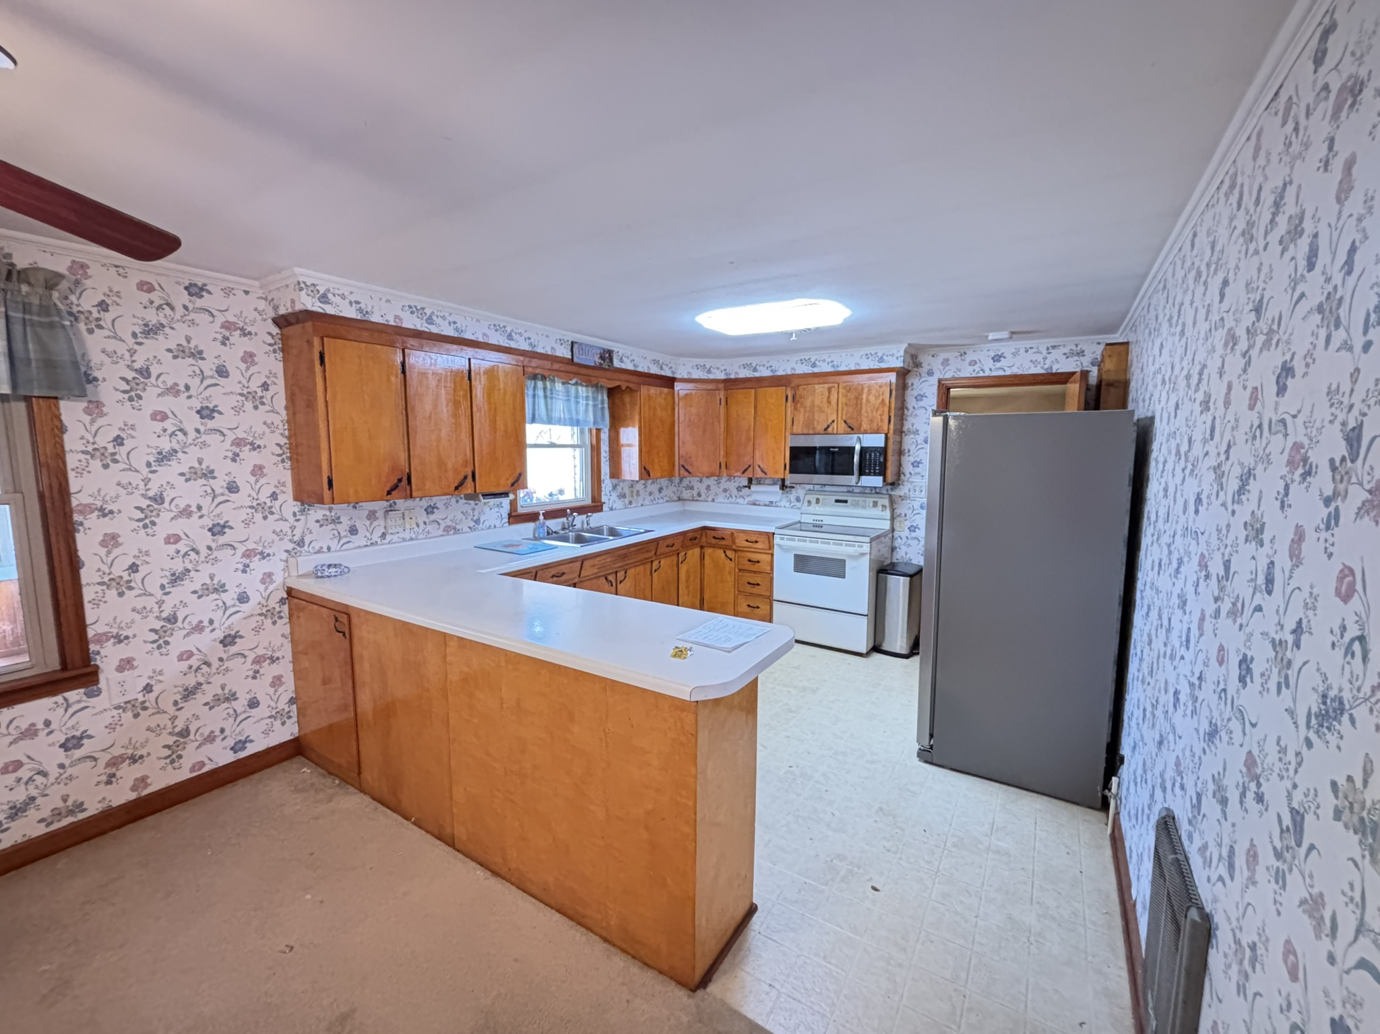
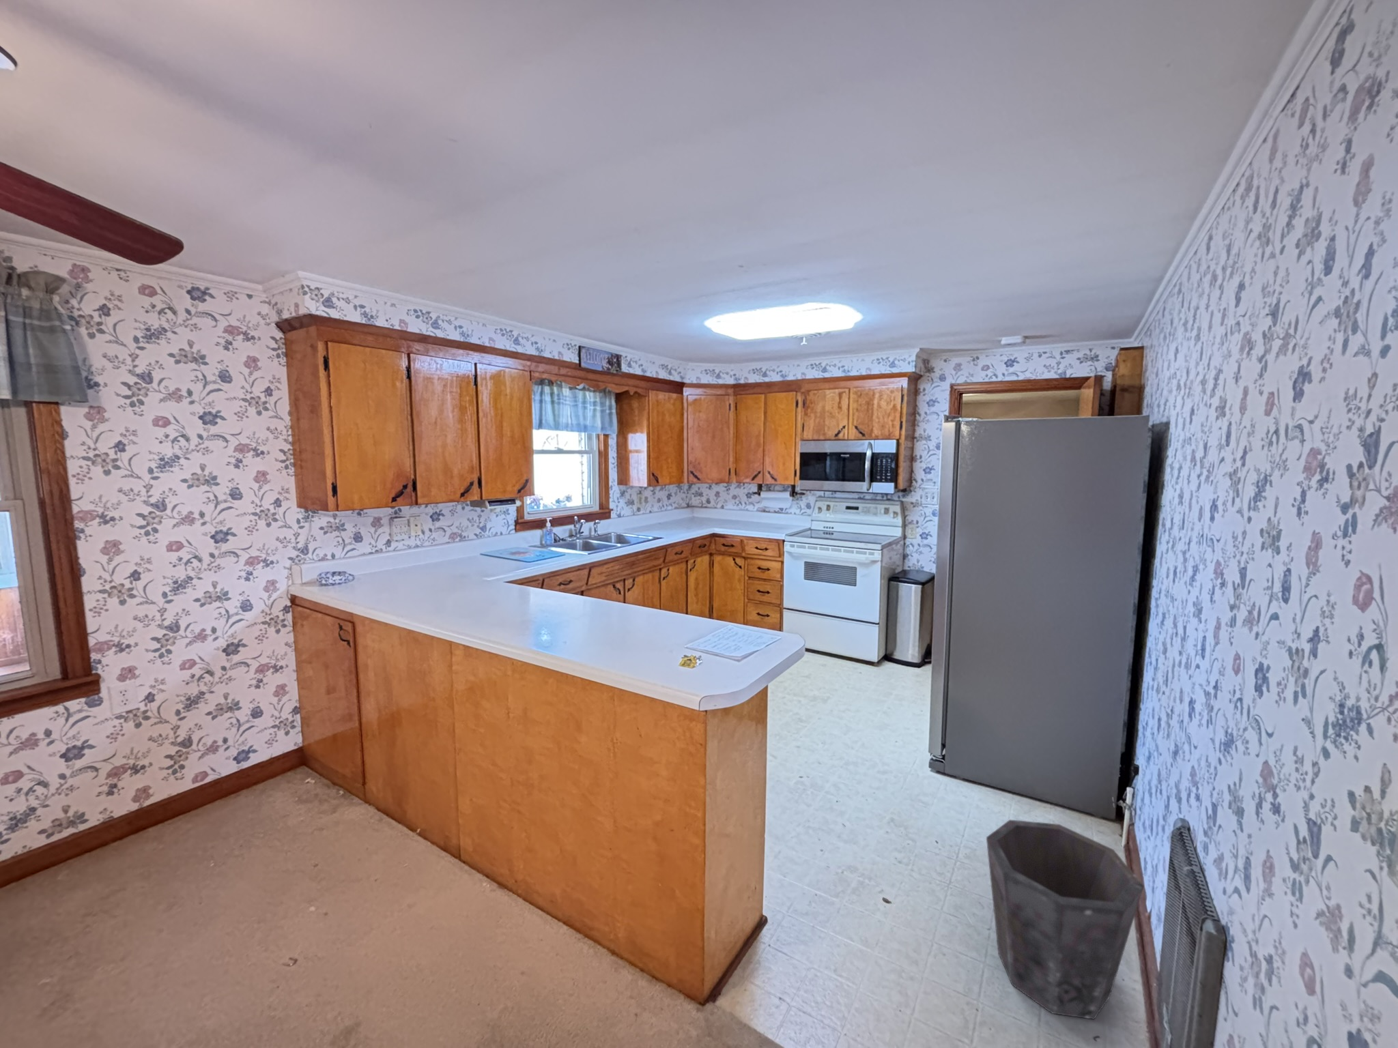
+ waste bin [985,819,1145,1020]
